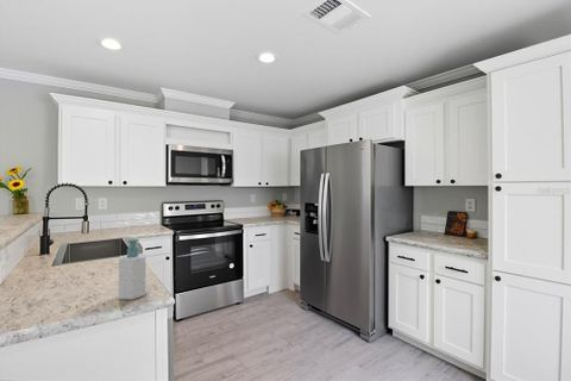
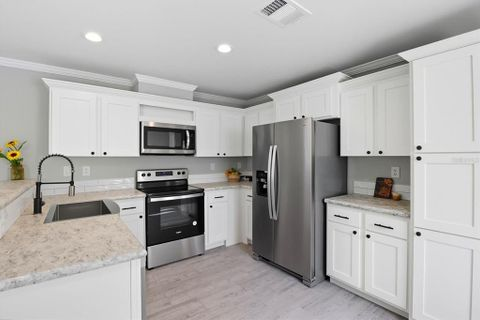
- soap bottle [118,238,146,301]
